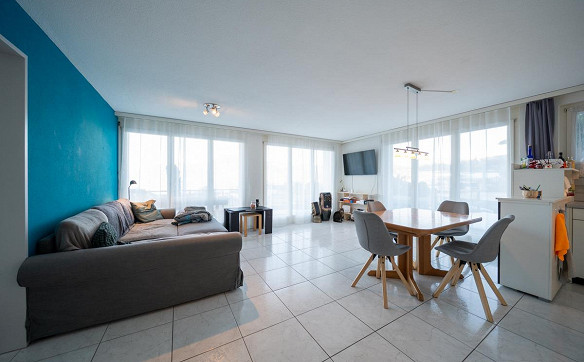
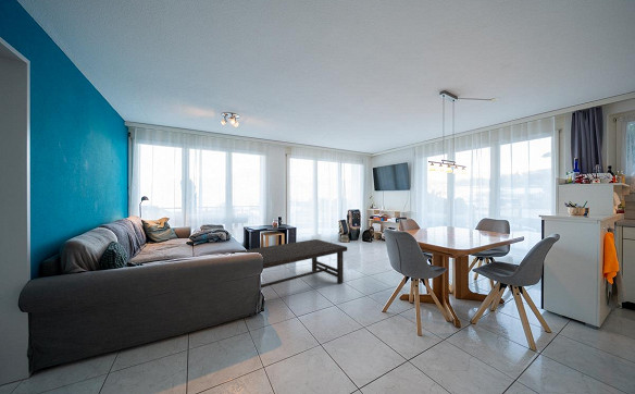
+ coffee table [231,238,348,290]
